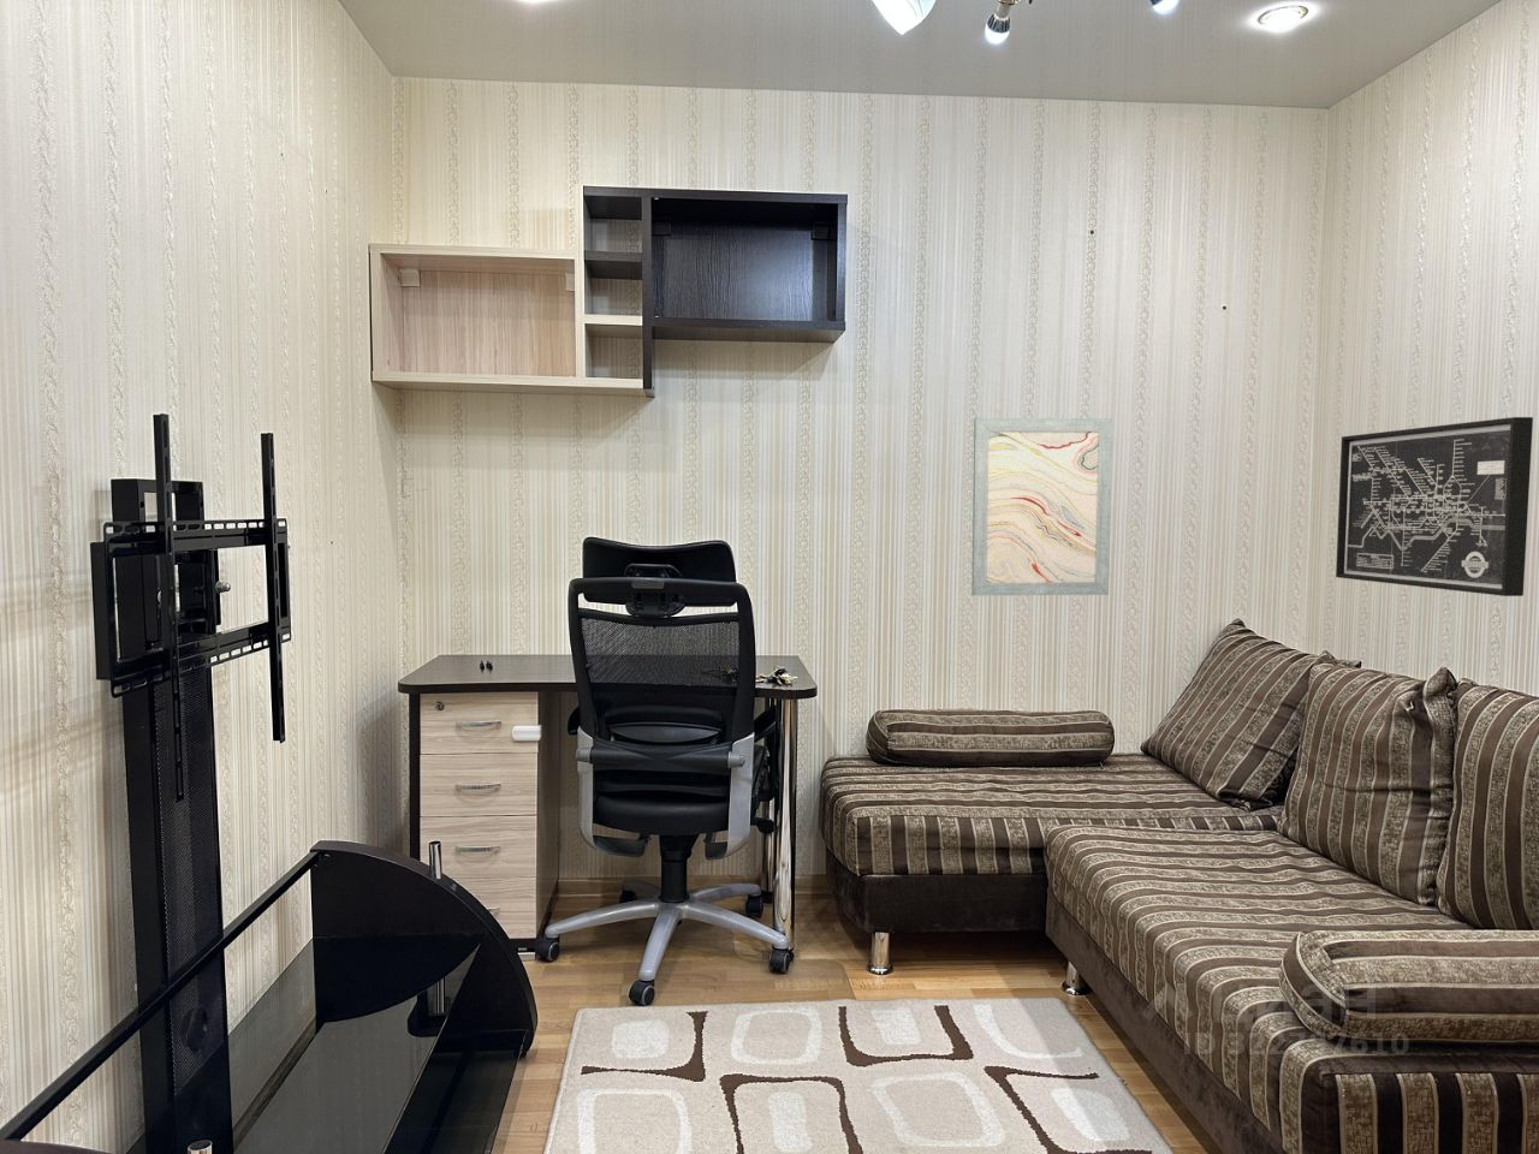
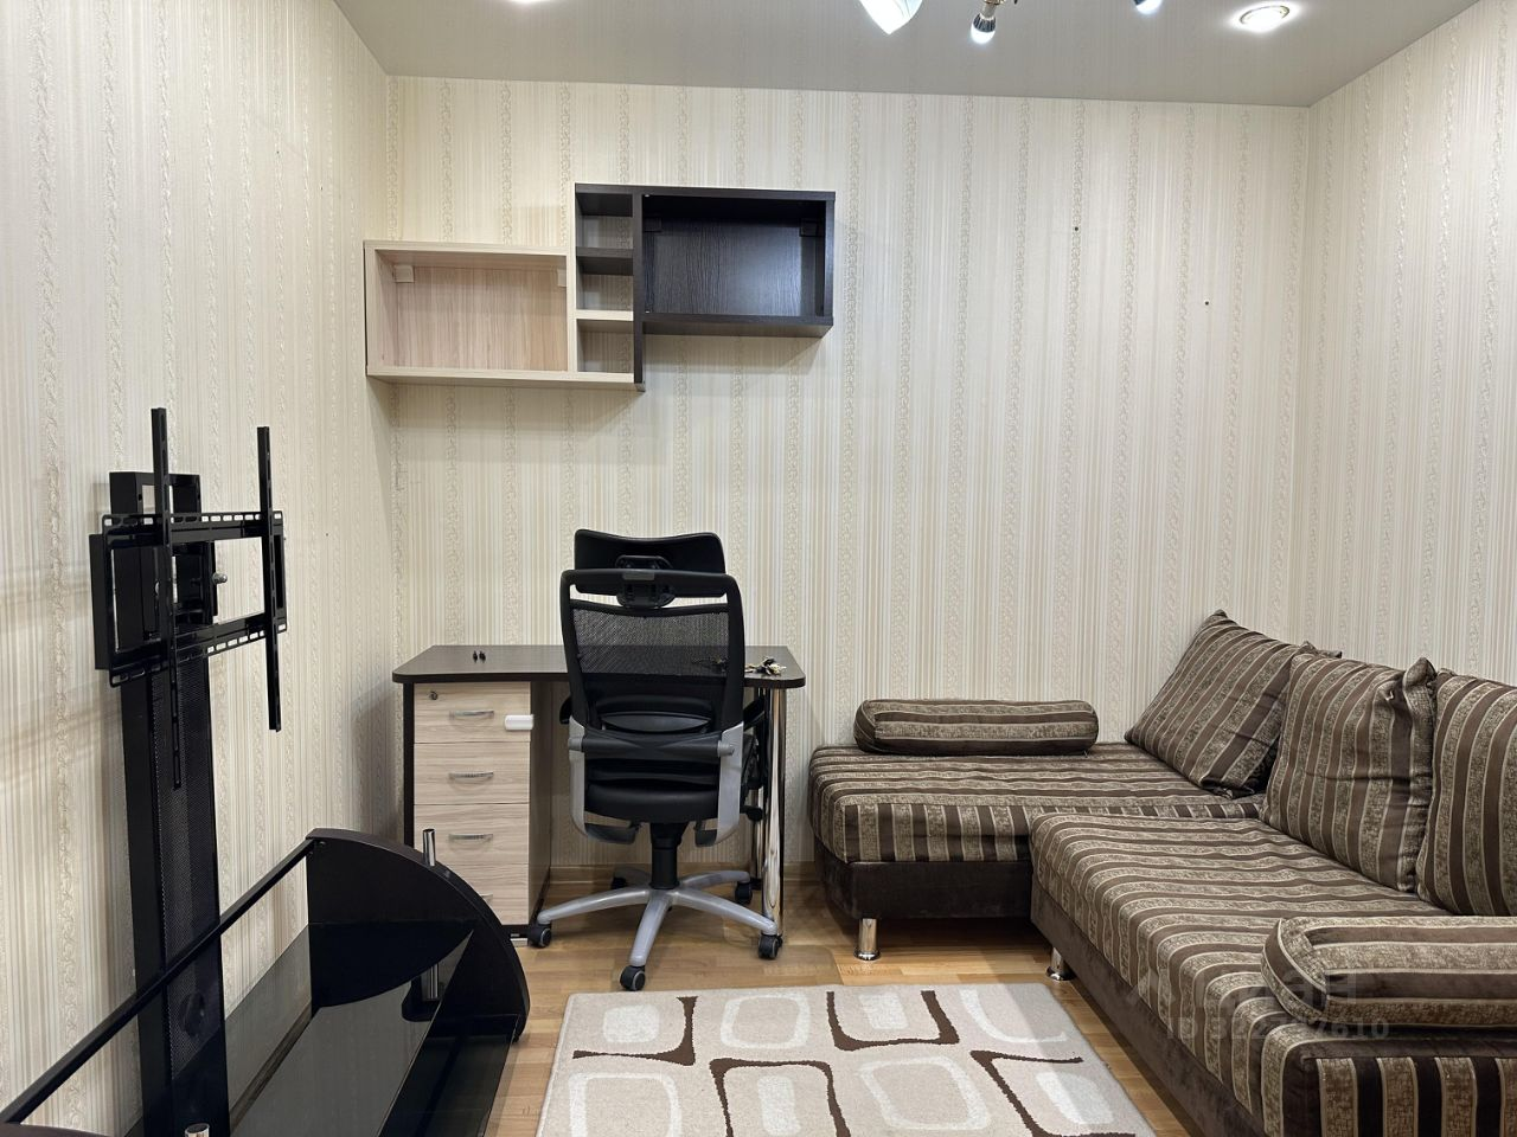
- wall art [1334,416,1534,598]
- wall art [971,417,1114,596]
